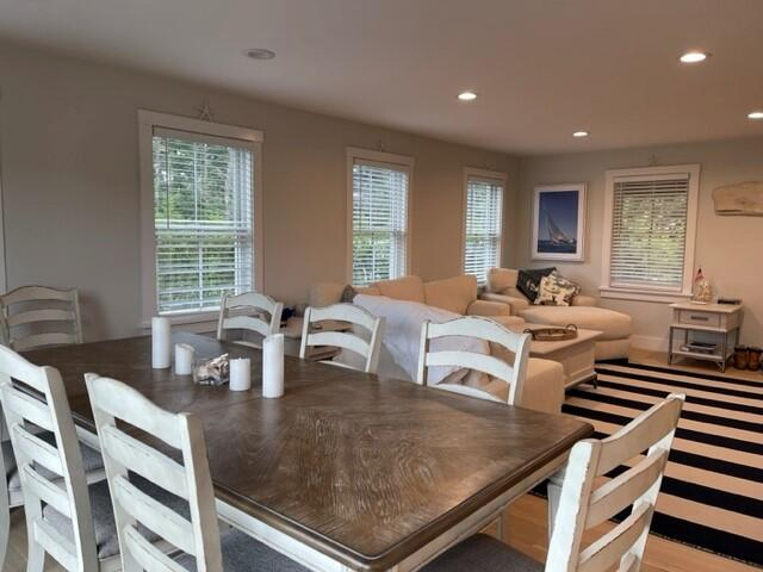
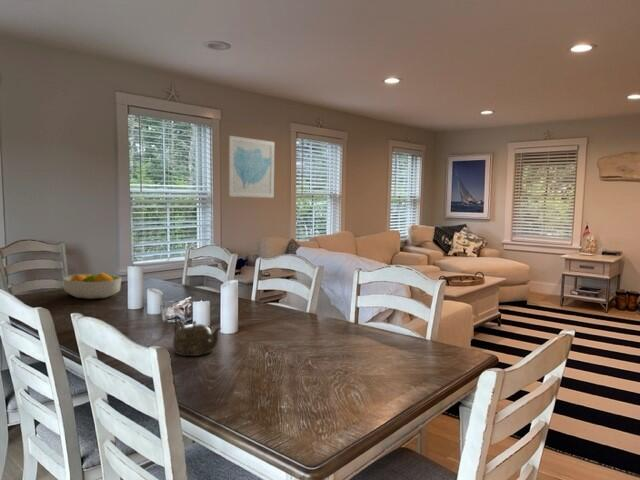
+ teapot [172,319,222,357]
+ wall art [228,135,275,199]
+ fruit bowl [62,271,123,300]
